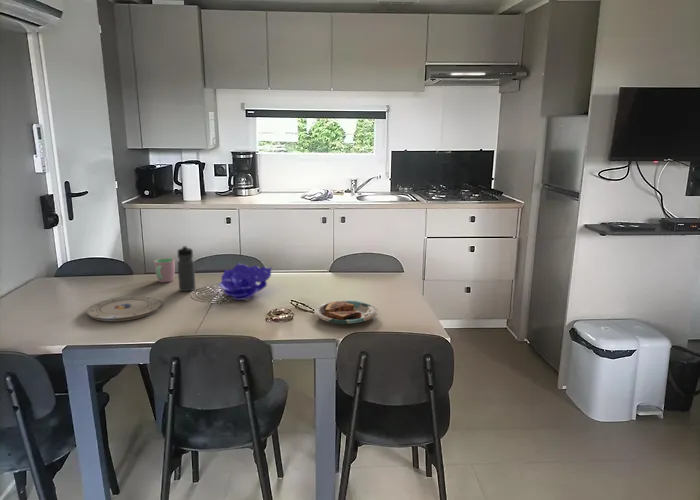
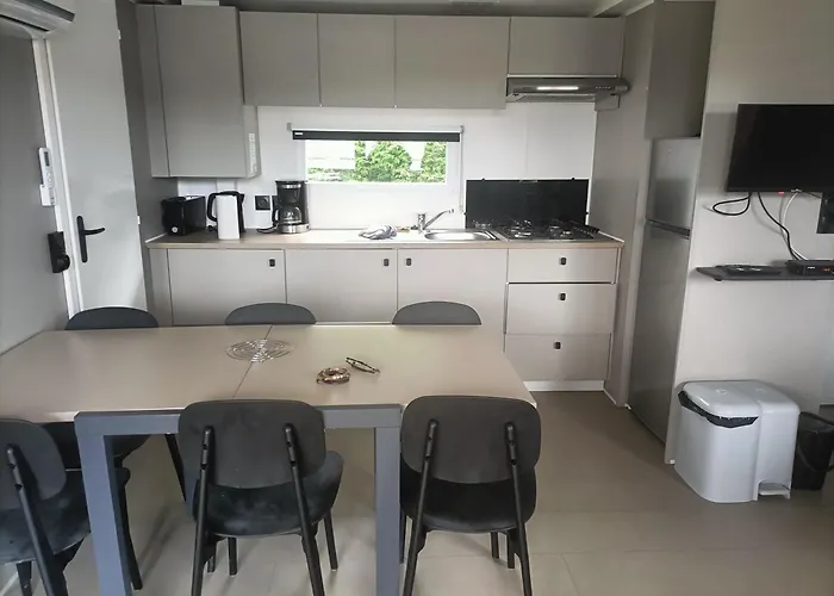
- cup [153,257,176,283]
- decorative bowl [216,261,273,301]
- water bottle [176,245,197,292]
- plate [313,300,379,325]
- plate [85,295,163,322]
